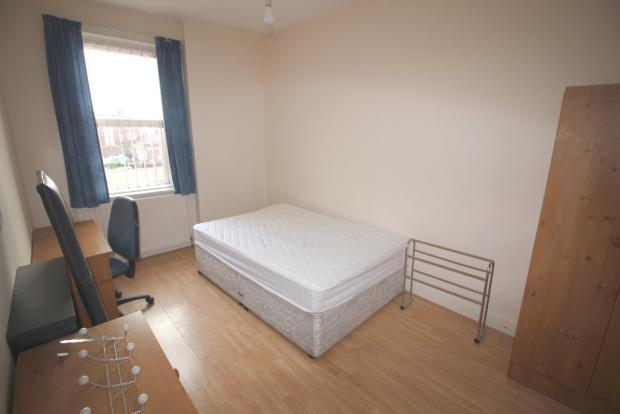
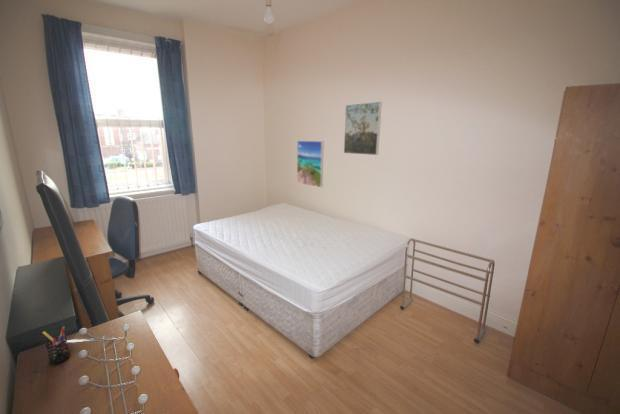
+ pen holder [42,325,71,365]
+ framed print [343,101,383,156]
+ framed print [296,140,324,188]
